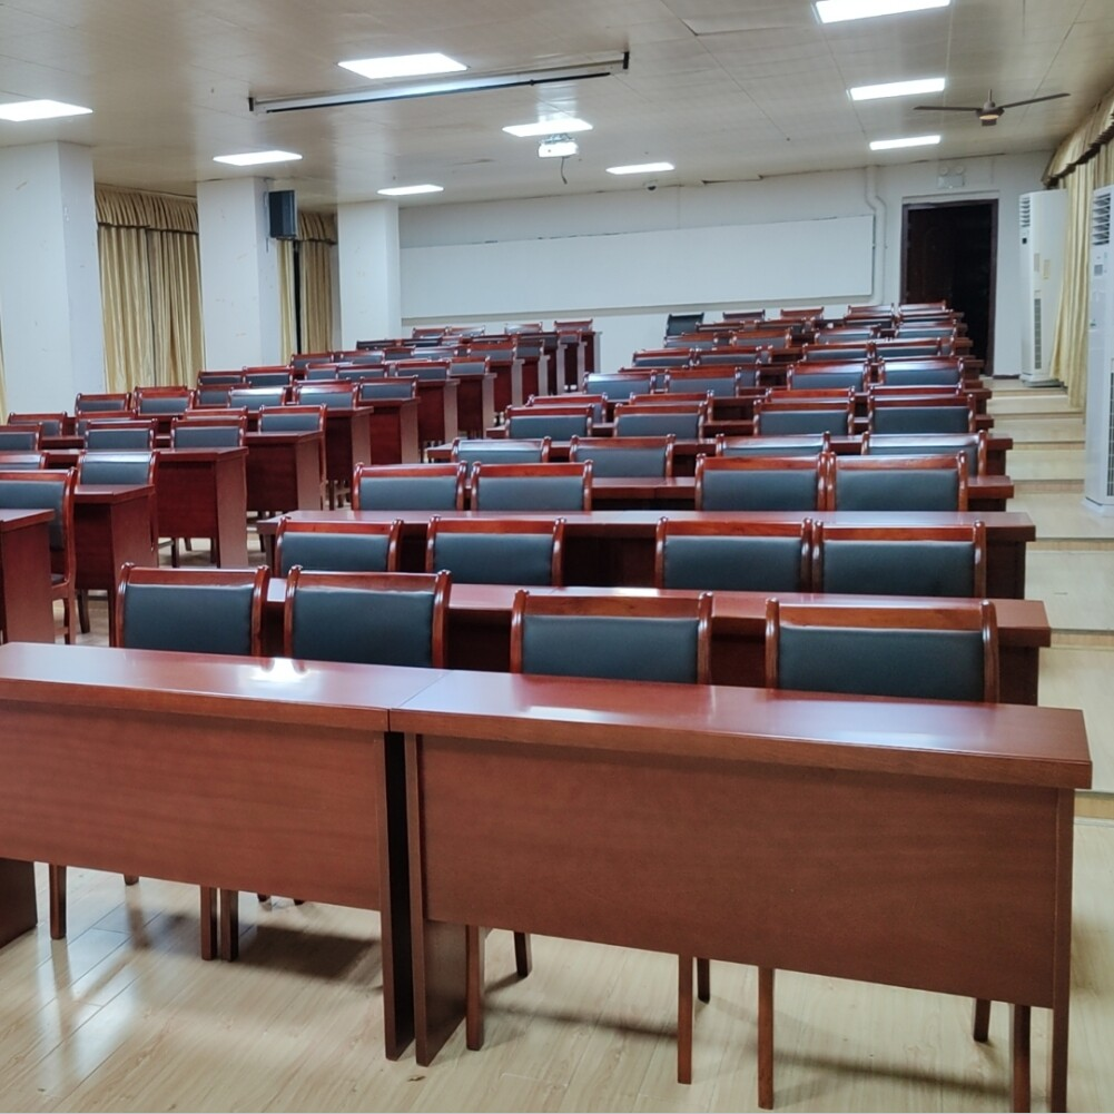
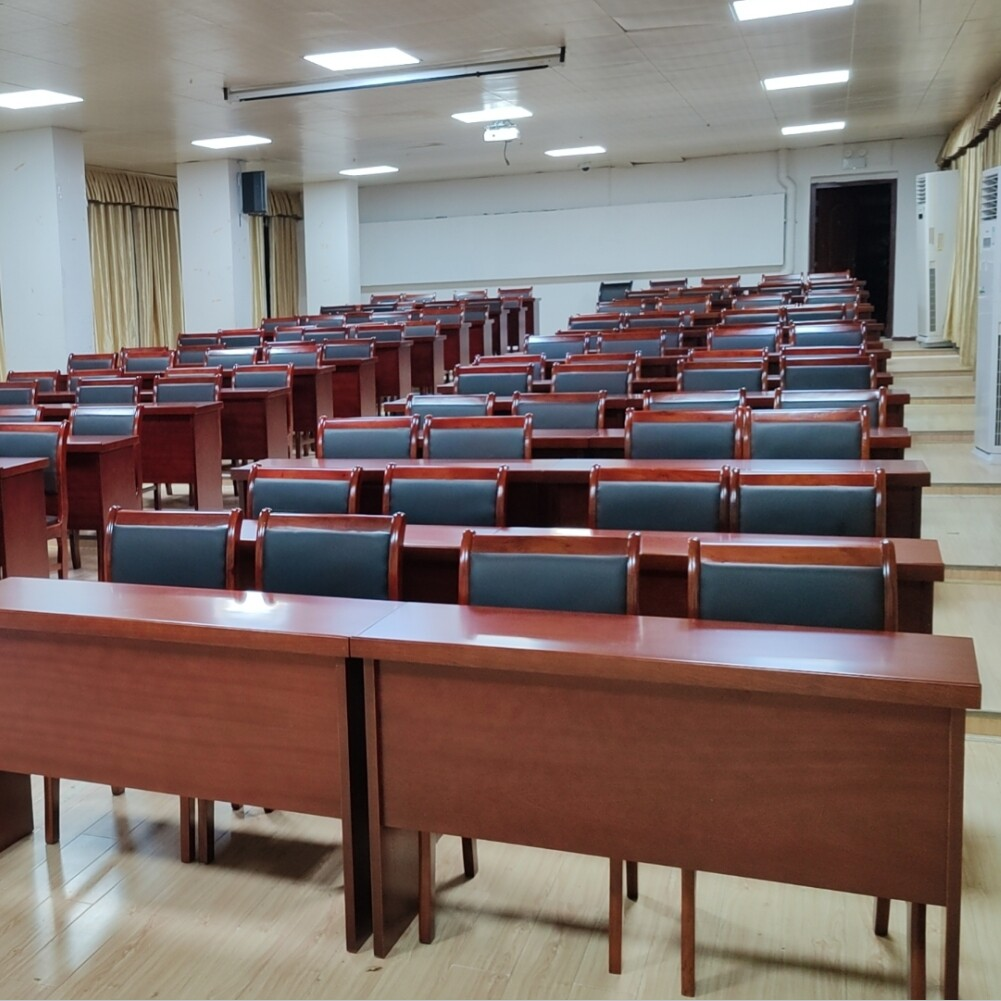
- ceiling fan [911,88,1072,127]
